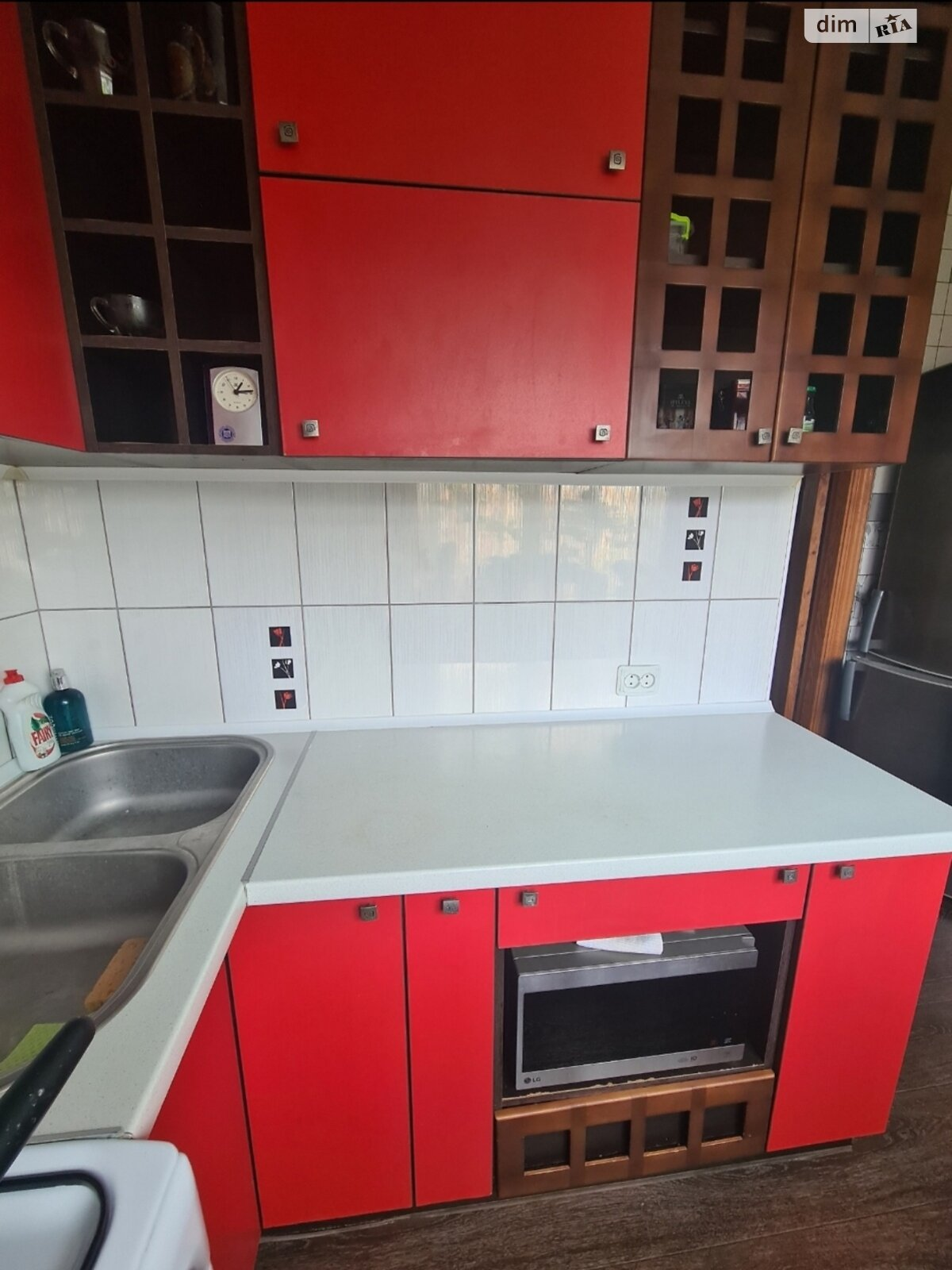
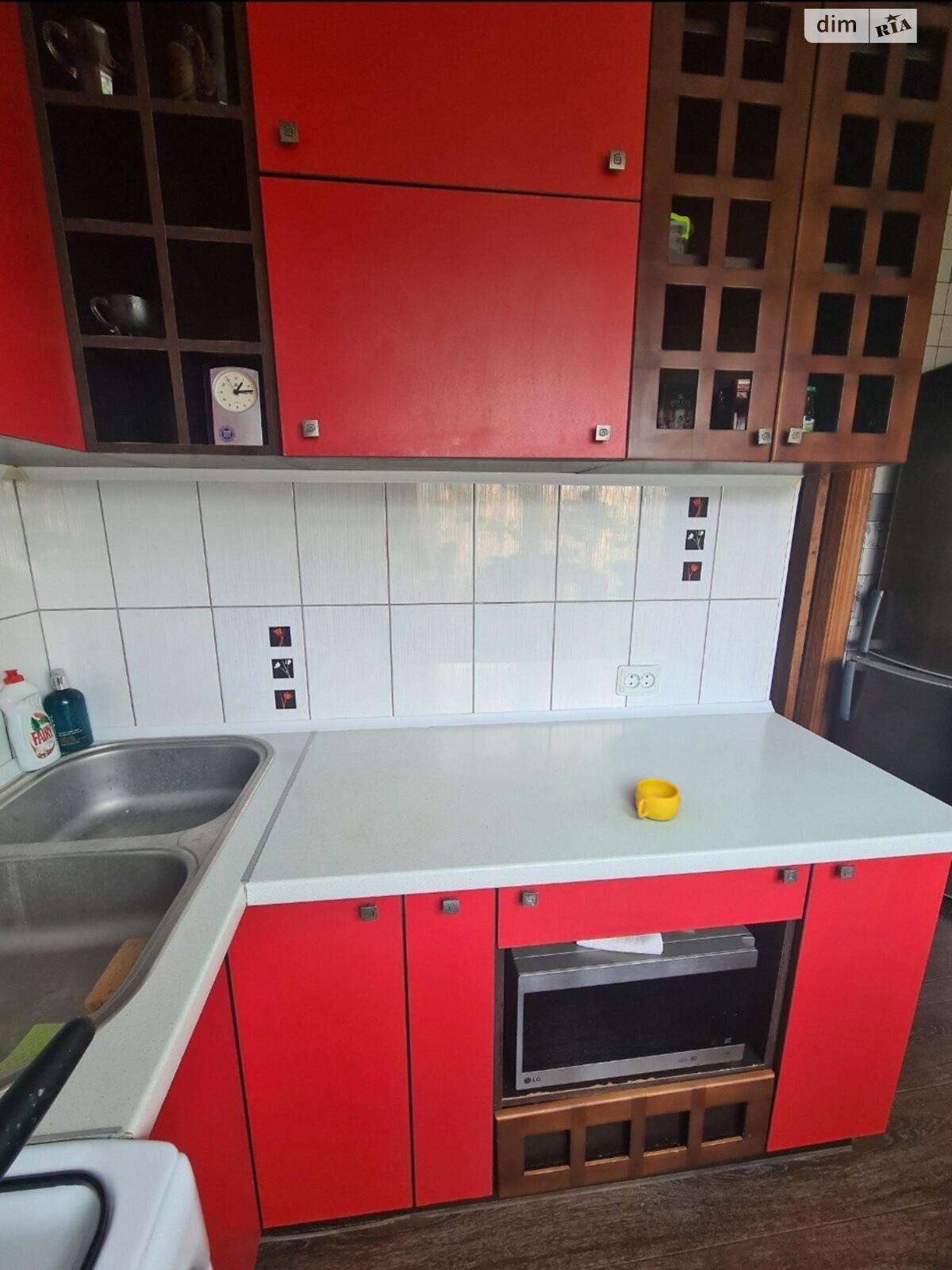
+ cup [634,777,681,822]
